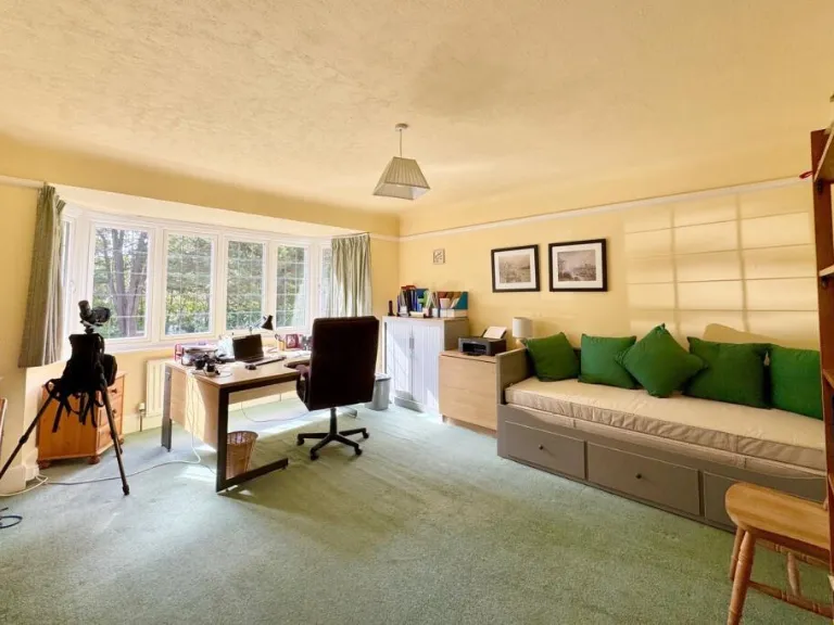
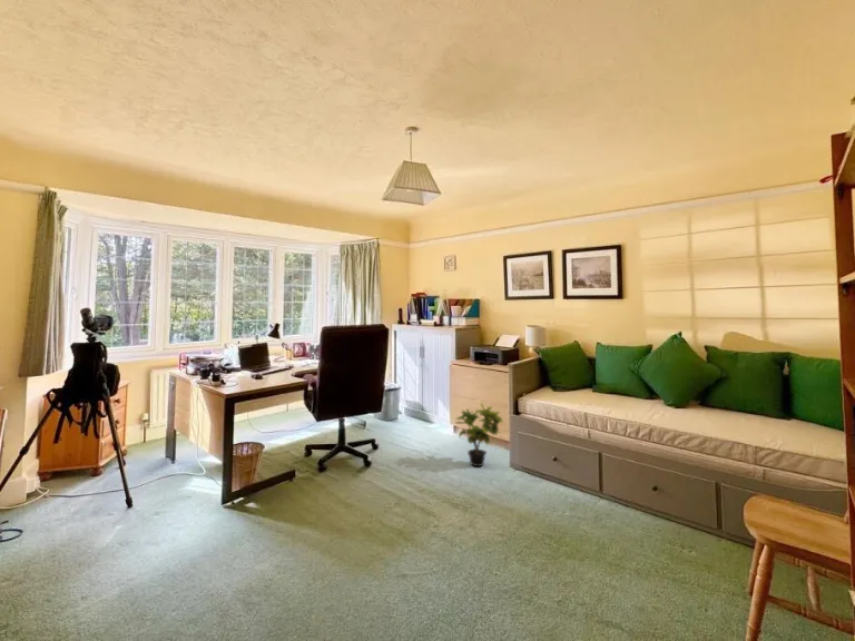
+ potted plant [454,402,504,467]
